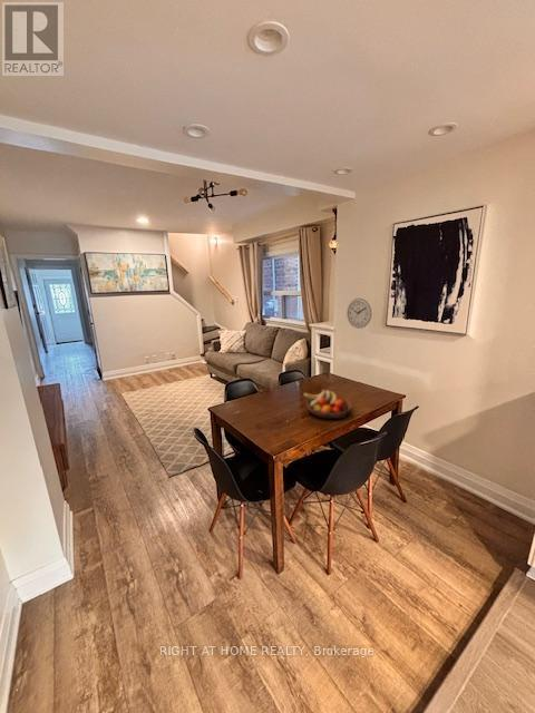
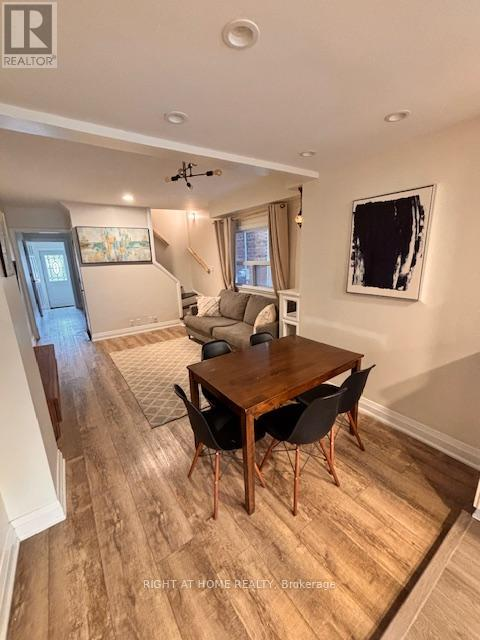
- wall clock [346,297,372,330]
- fruit bowl [302,389,353,420]
